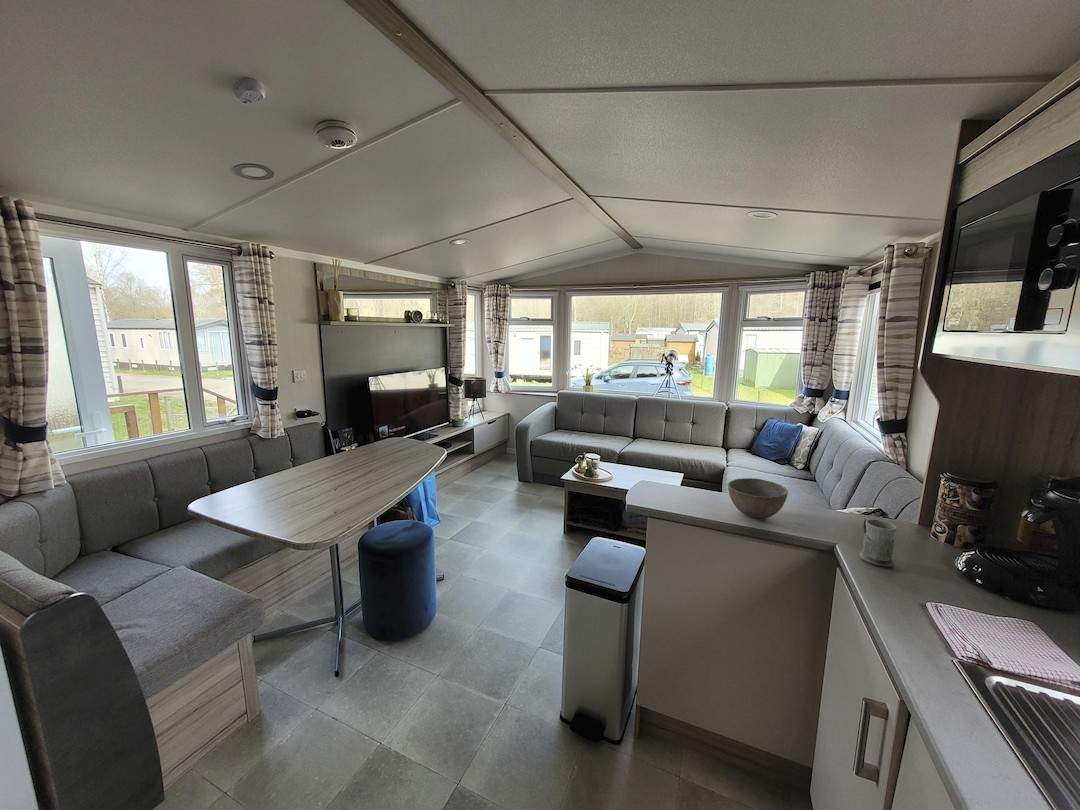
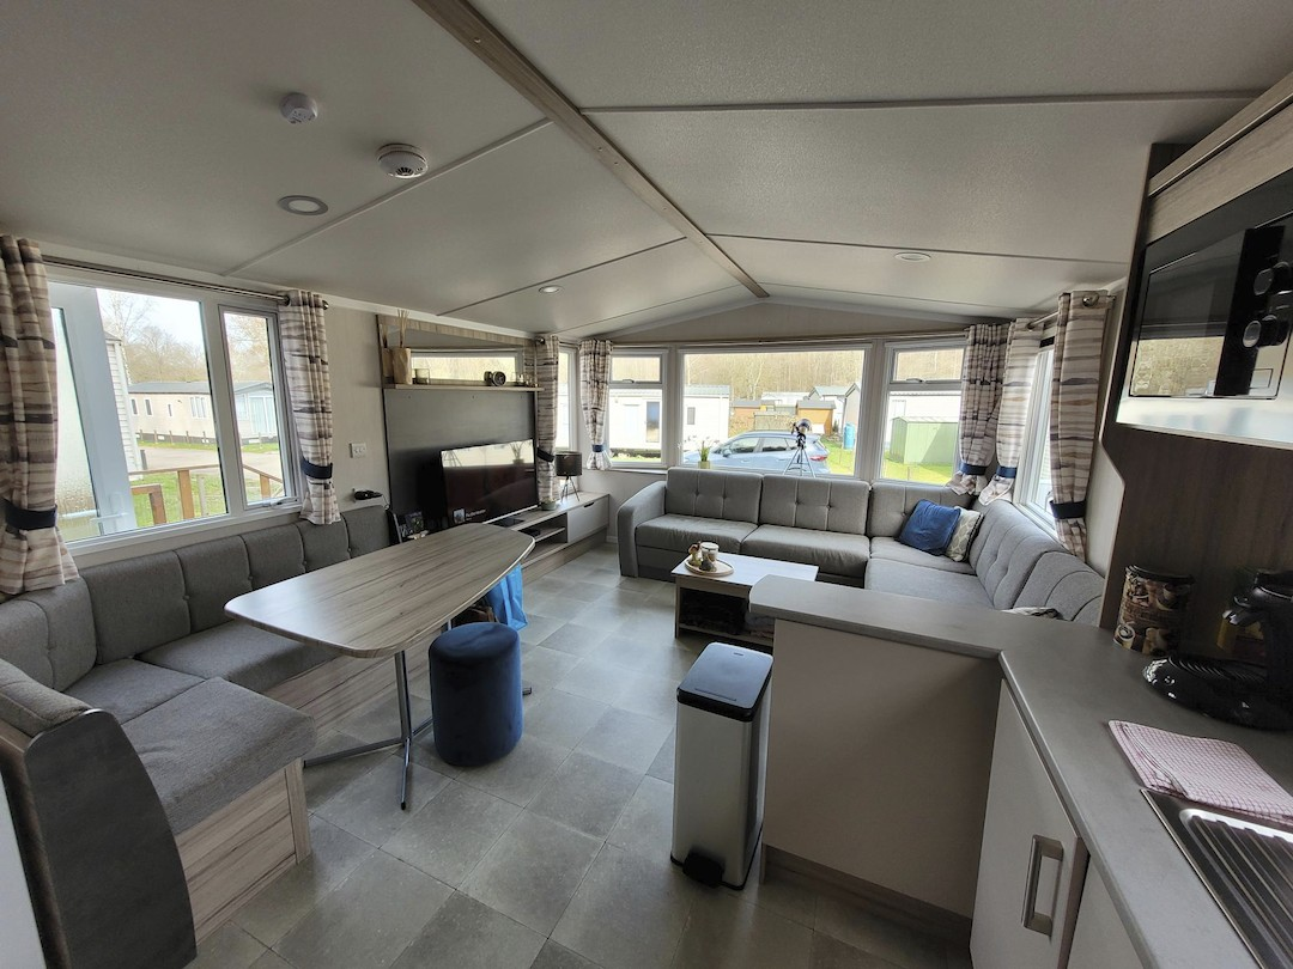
- bowl [727,477,789,519]
- mug [859,518,898,568]
